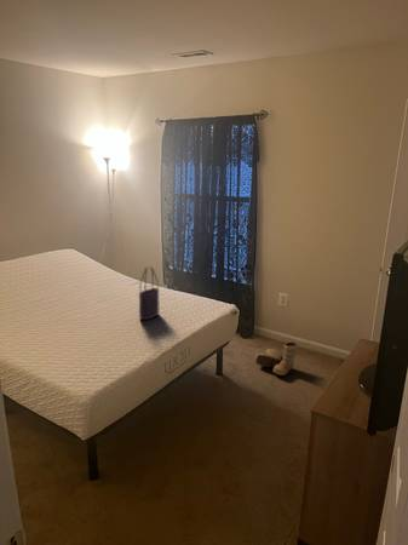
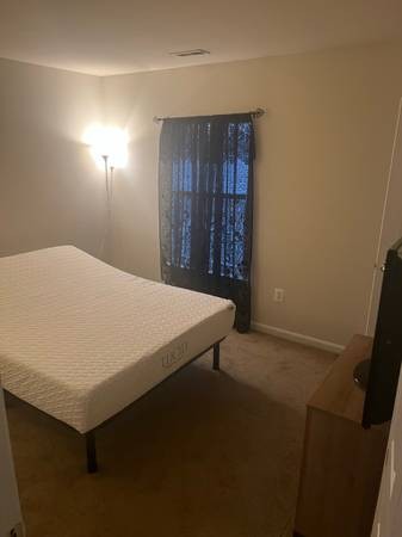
- tote bag [138,265,160,321]
- boots [254,342,299,377]
